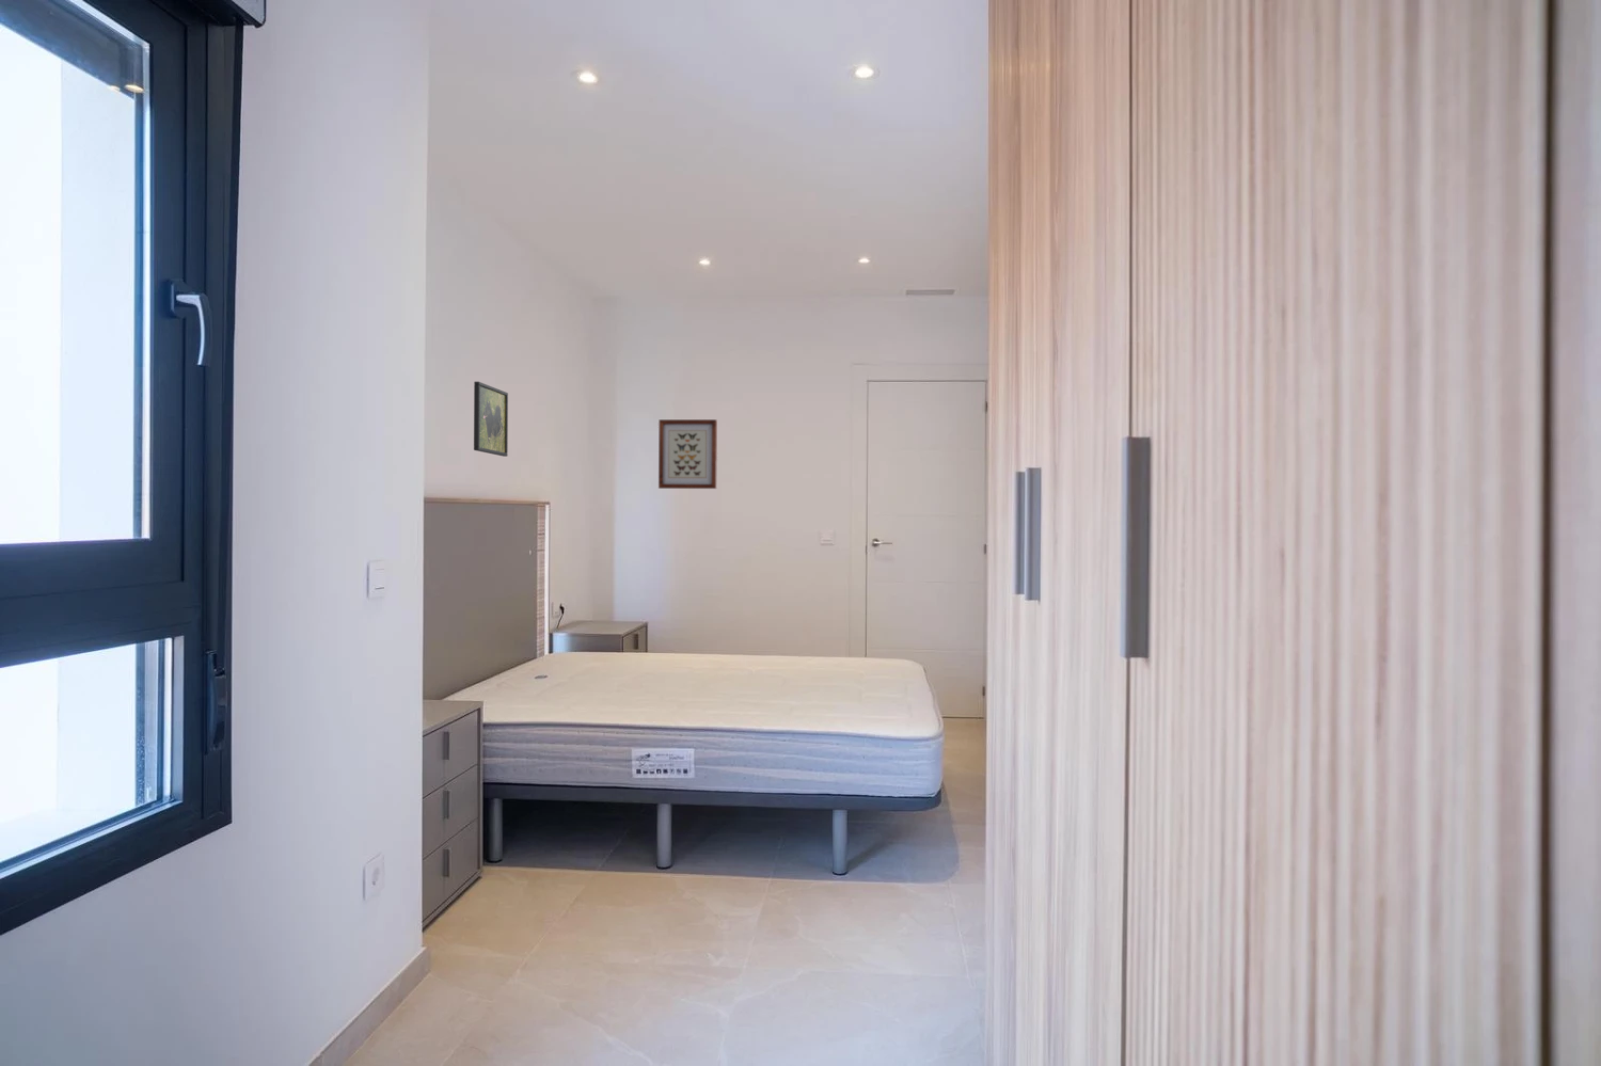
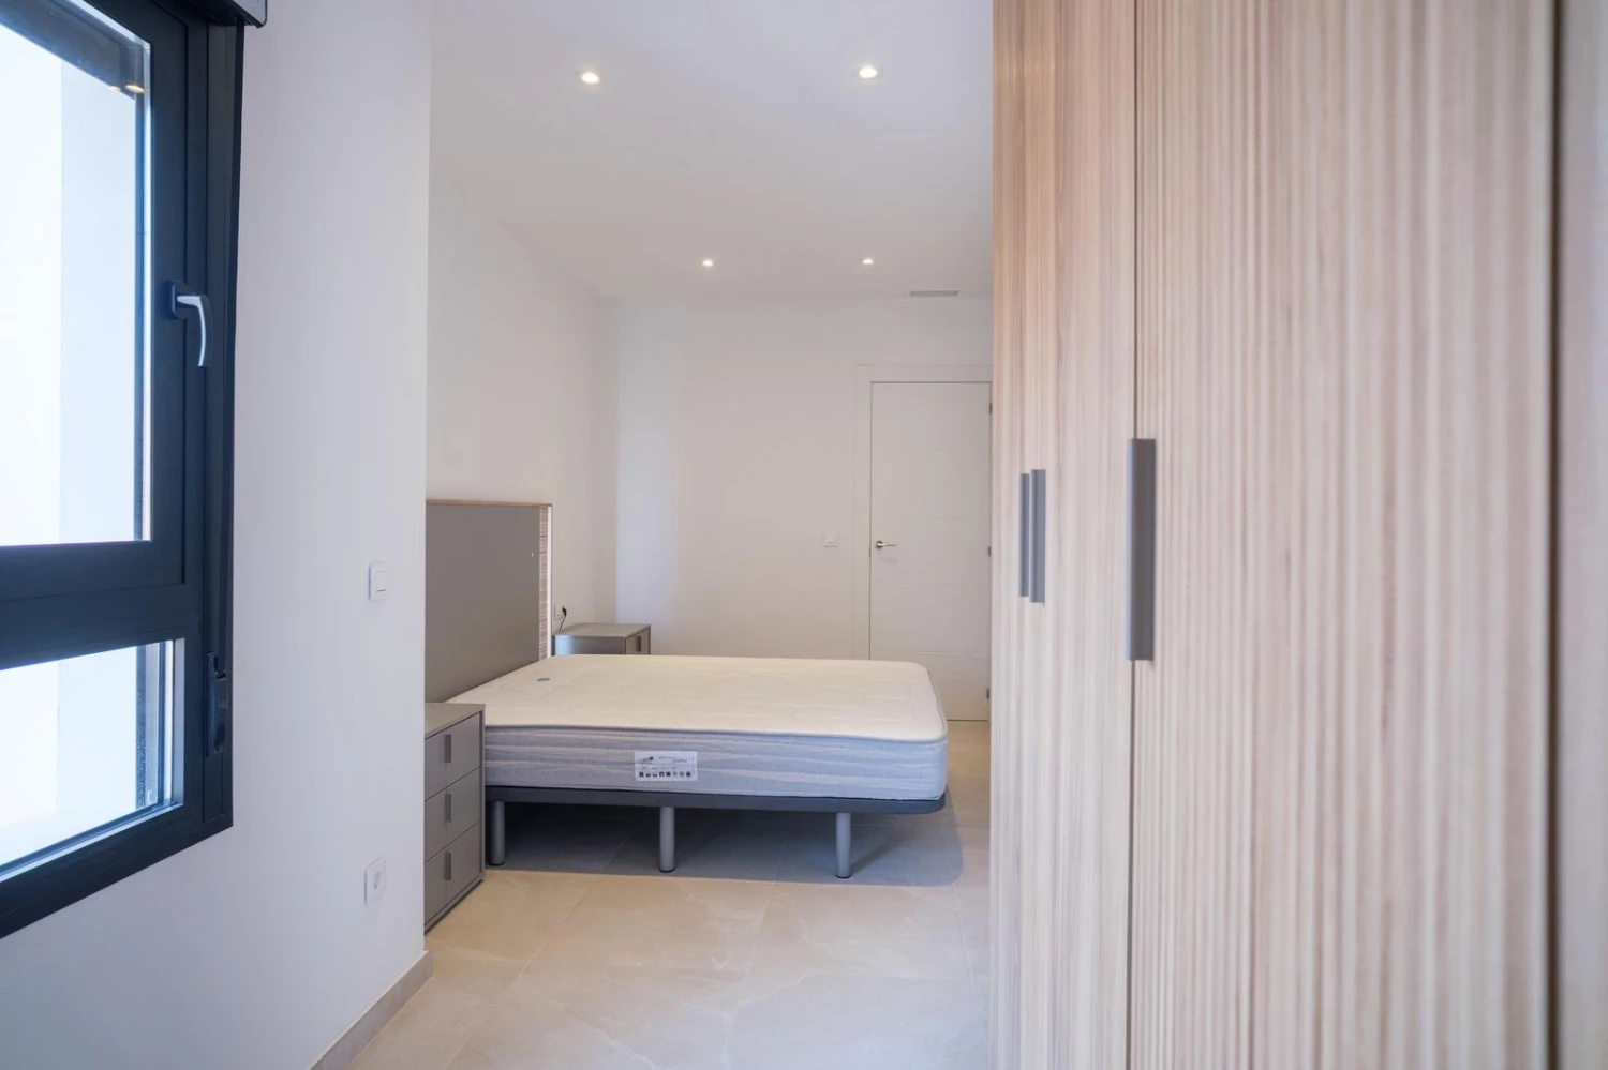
- wall art [658,419,718,490]
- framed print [473,381,509,458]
